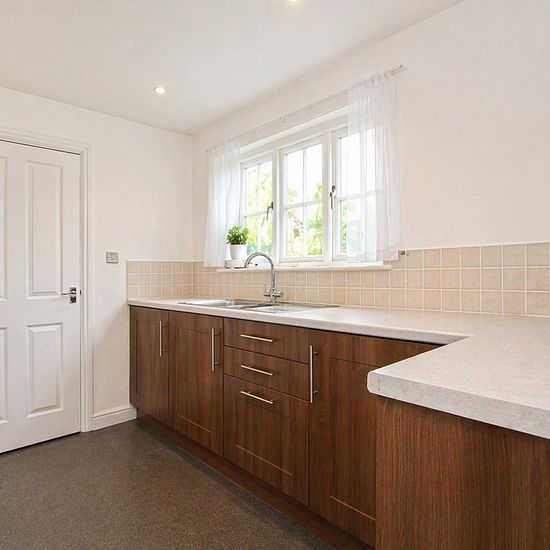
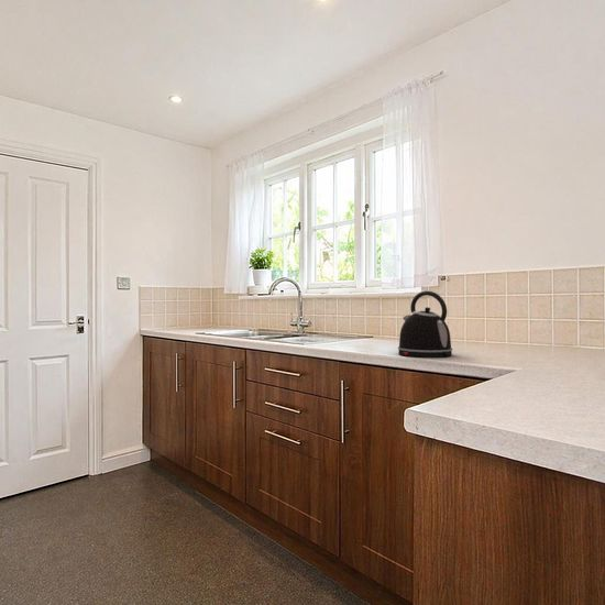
+ kettle [397,290,453,359]
